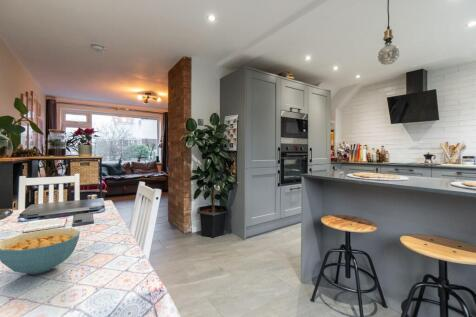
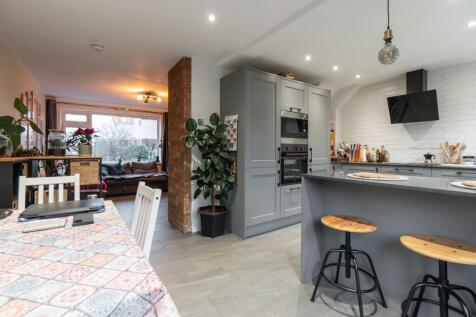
- cereal bowl [0,228,81,275]
